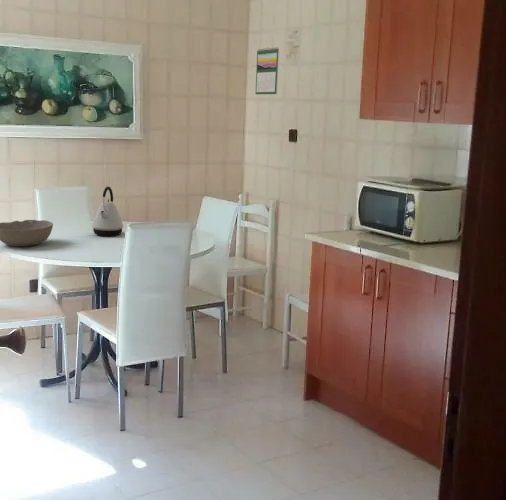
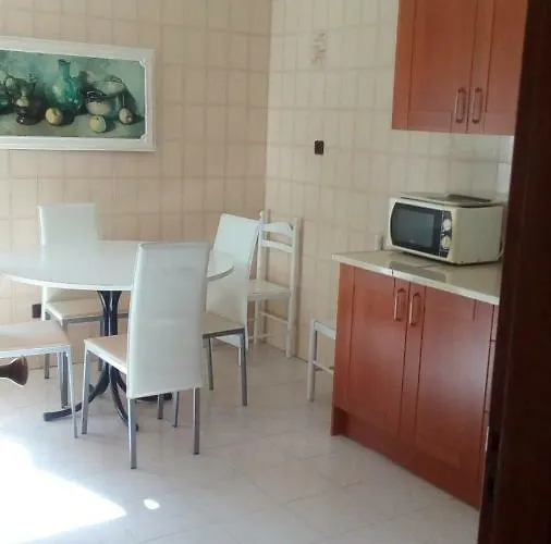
- kettle [91,186,124,237]
- bowl [0,219,54,247]
- calendar [255,46,280,95]
